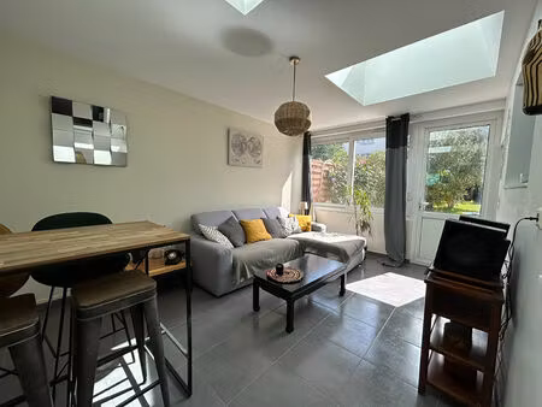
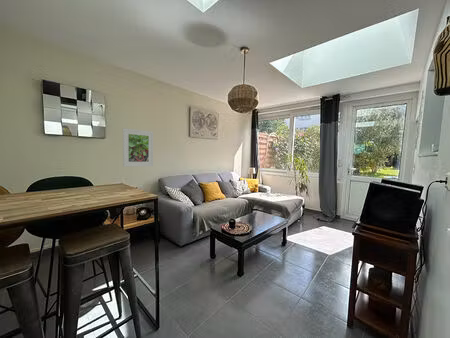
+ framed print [122,127,154,168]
